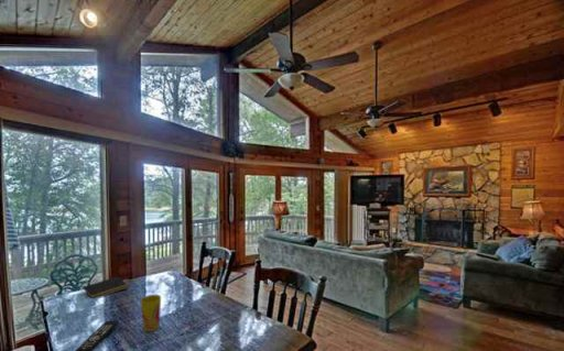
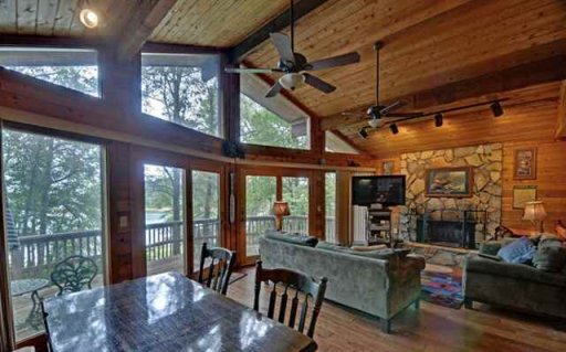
- cup [140,294,162,332]
- notepad [82,275,130,299]
- remote control [74,320,119,351]
